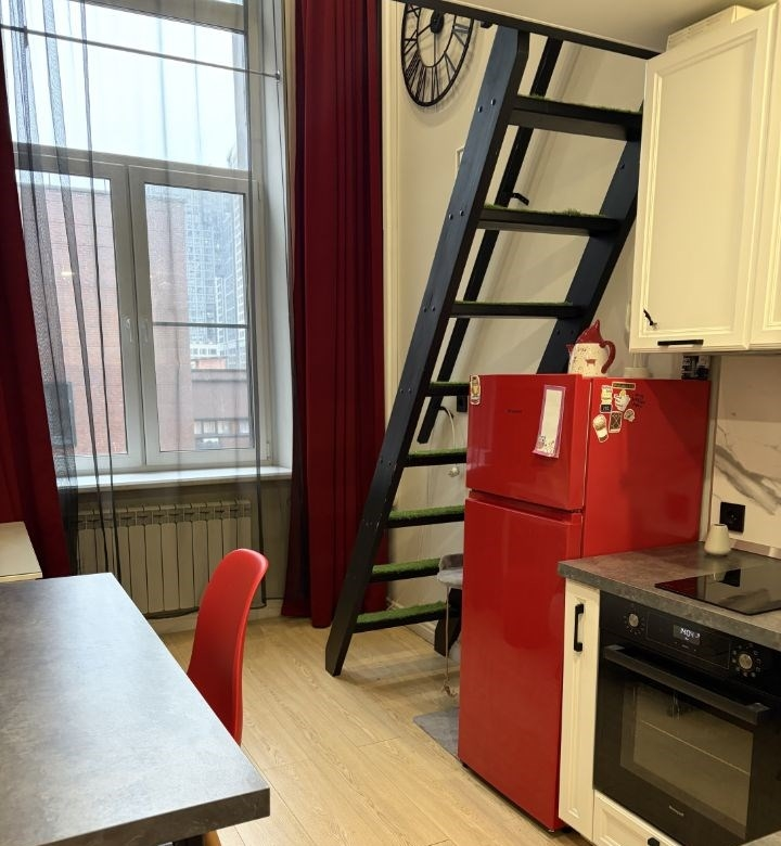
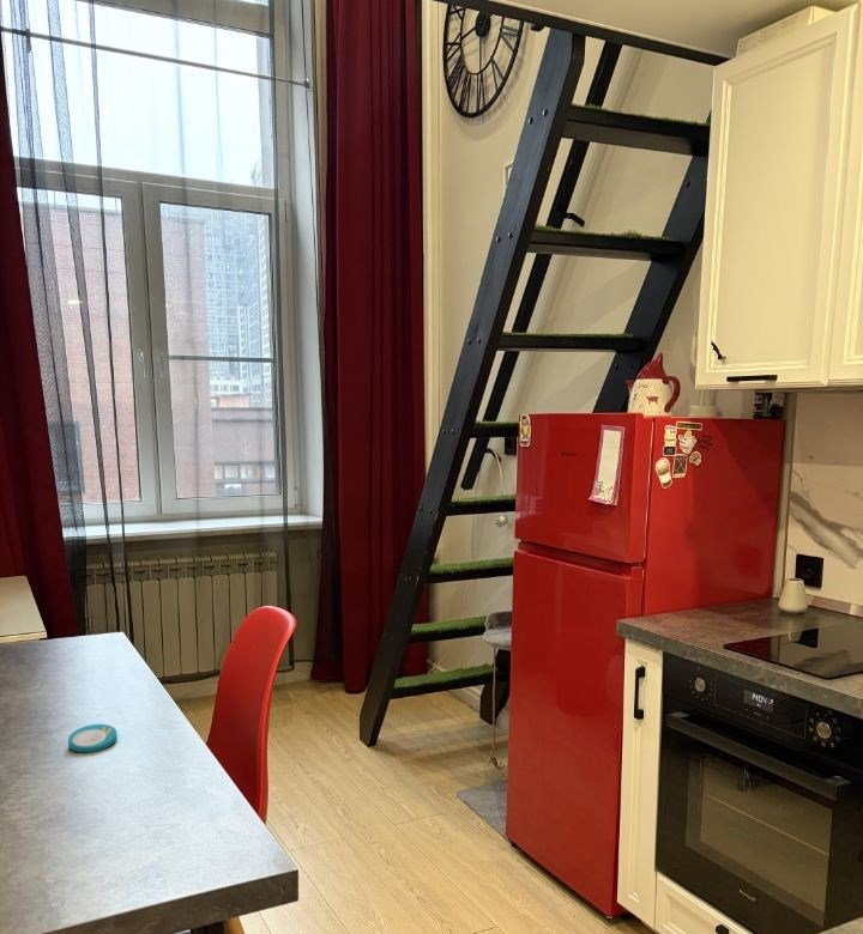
+ plate [67,723,119,753]
